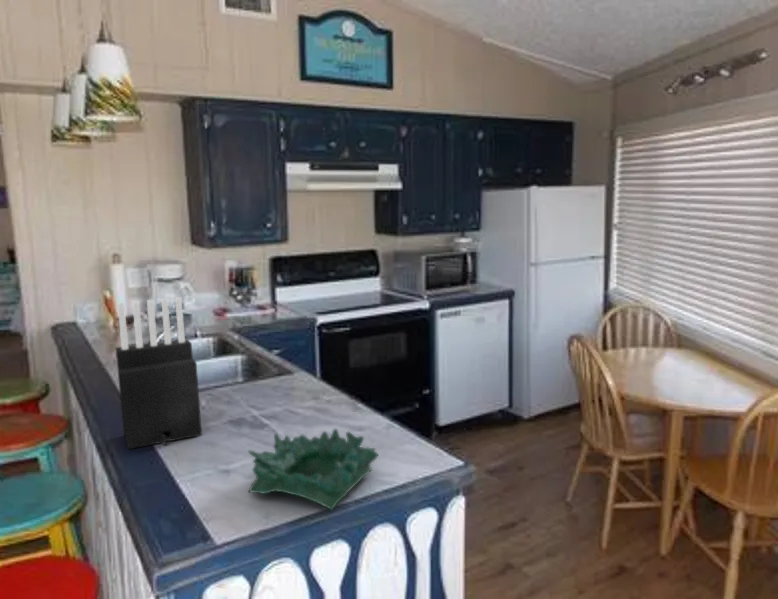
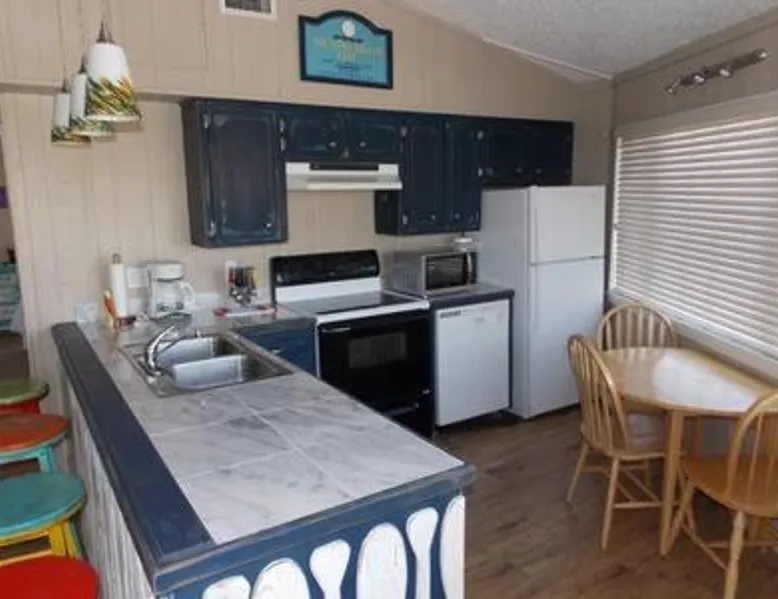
- knife block [115,296,203,450]
- decorative bowl [247,428,379,512]
